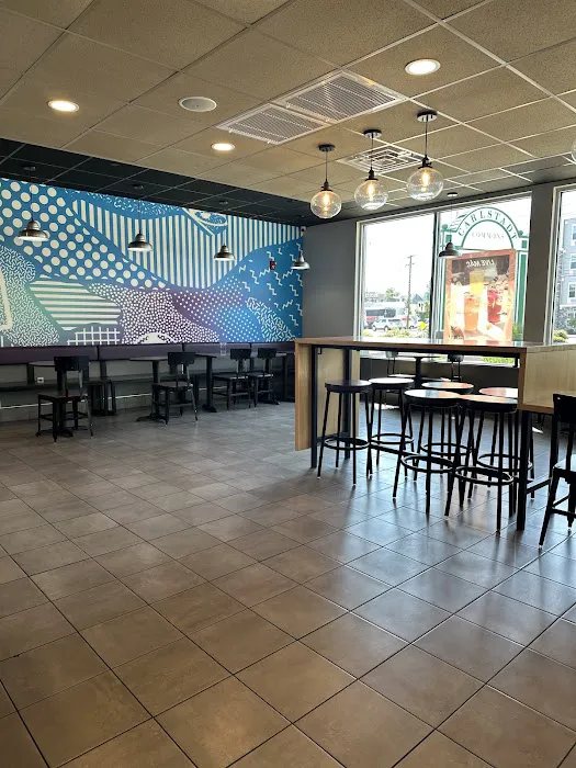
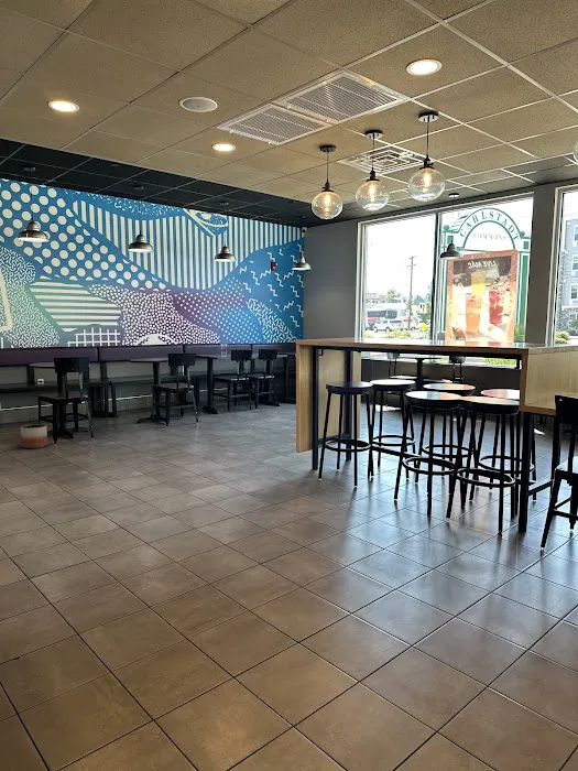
+ planter [20,423,48,449]
